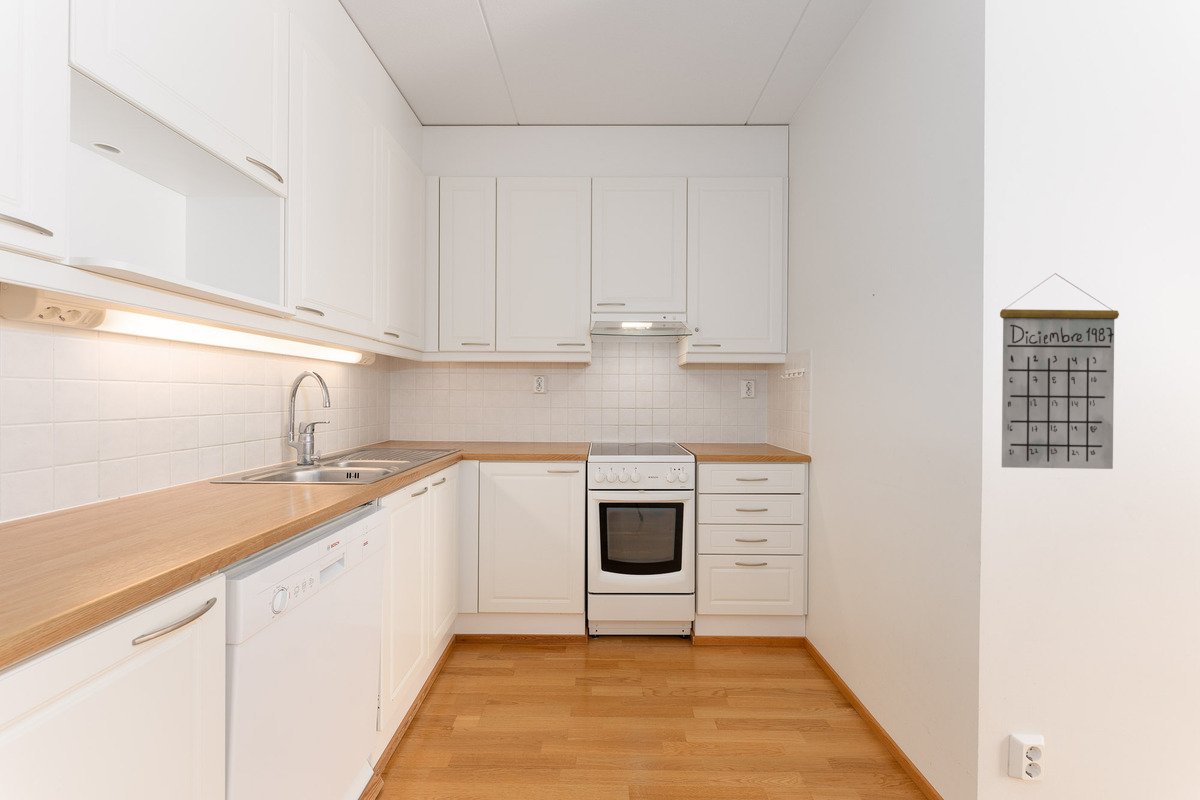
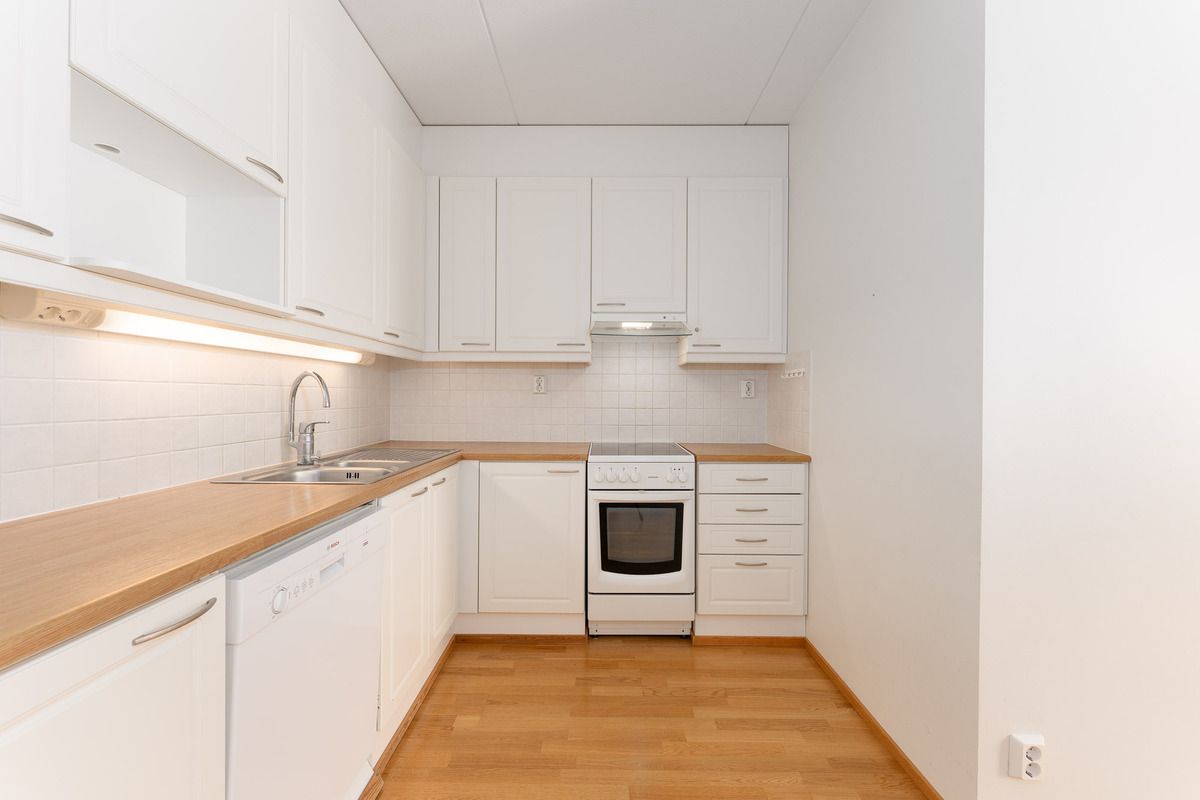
- calendar [999,272,1120,470]
